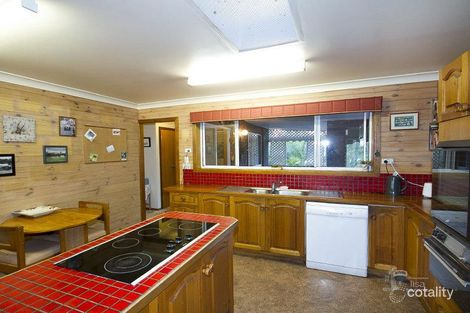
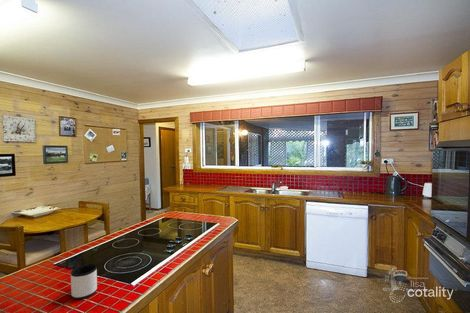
+ mug [70,263,98,300]
